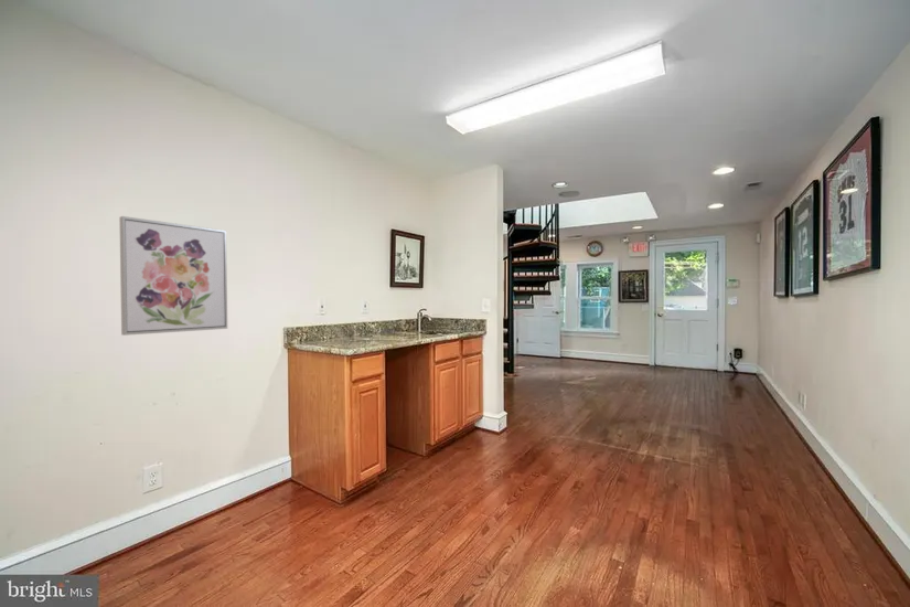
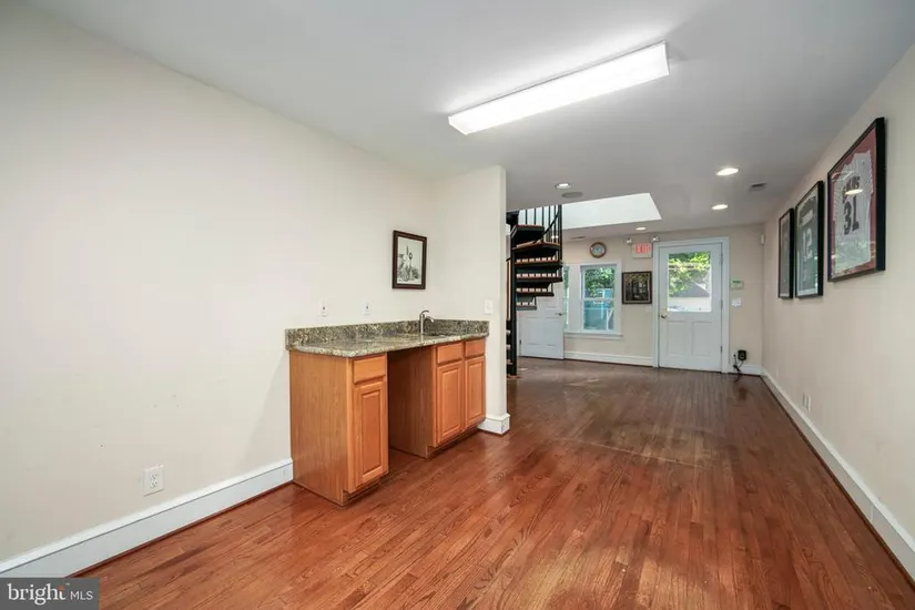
- wall art [118,215,228,337]
